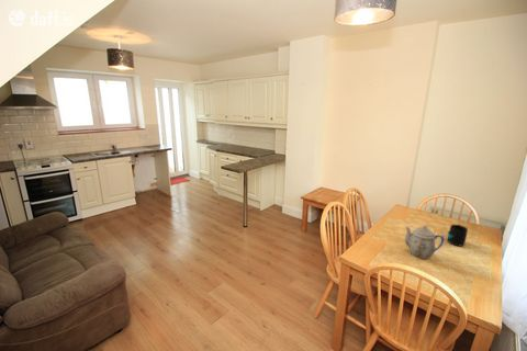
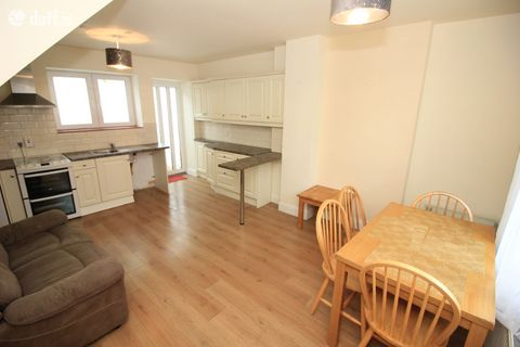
- mug [447,224,469,247]
- teapot [404,224,446,260]
